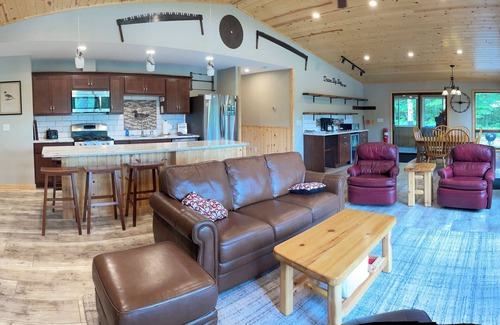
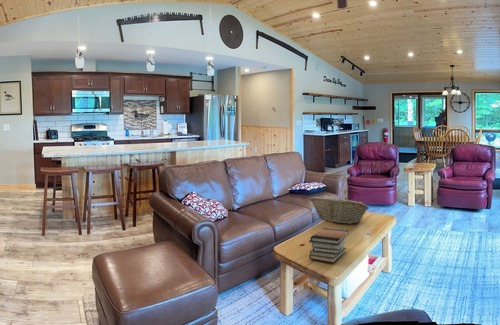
+ fruit basket [309,196,370,225]
+ book stack [308,227,349,264]
